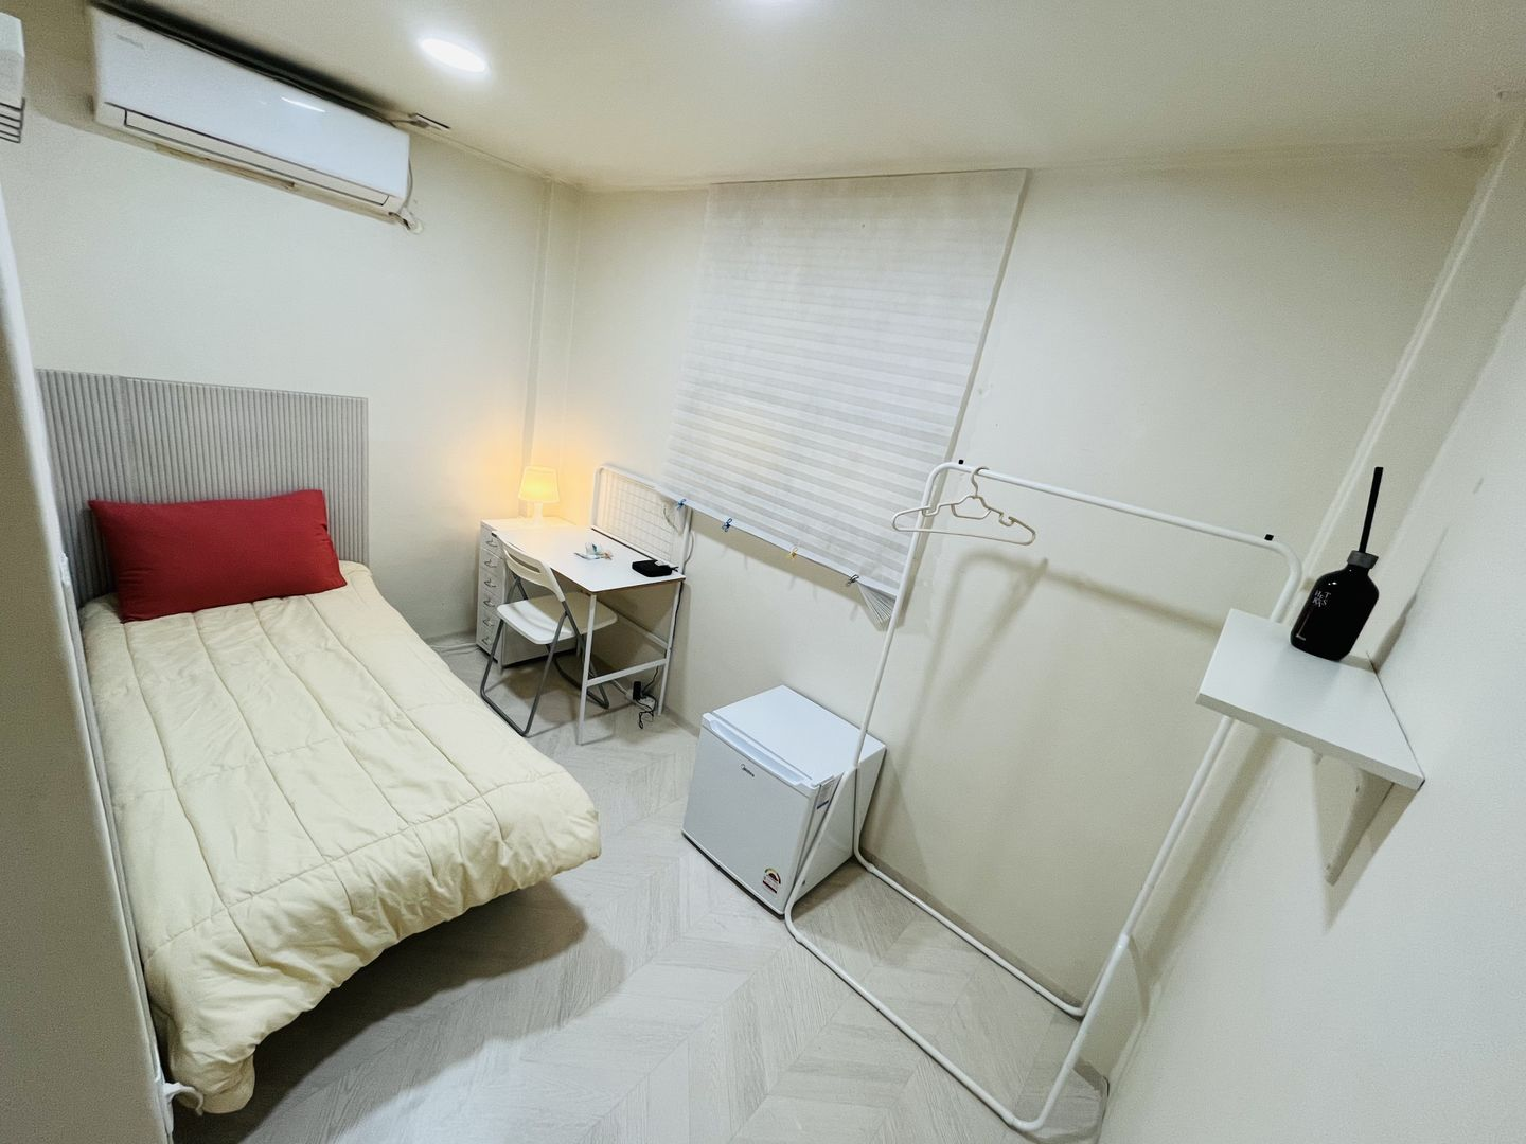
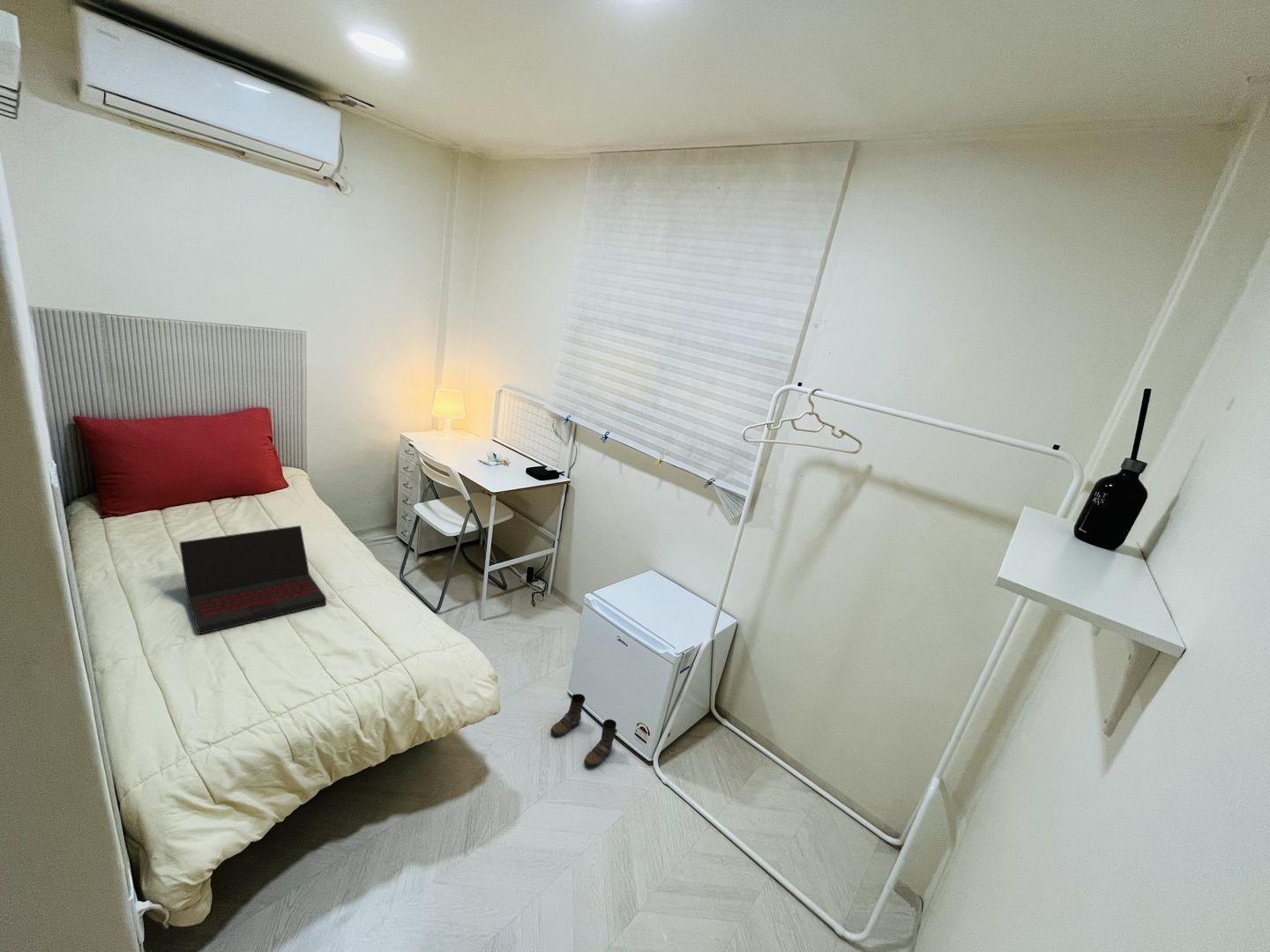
+ boots [549,693,618,768]
+ laptop [178,524,327,636]
